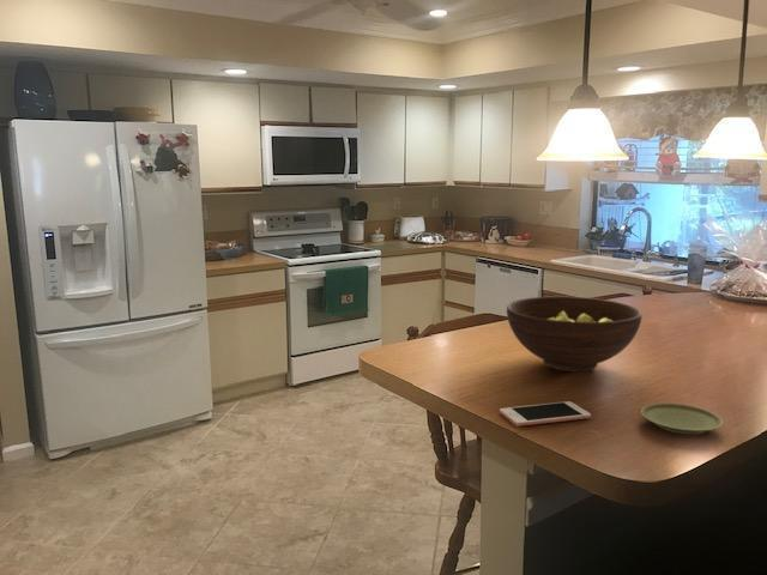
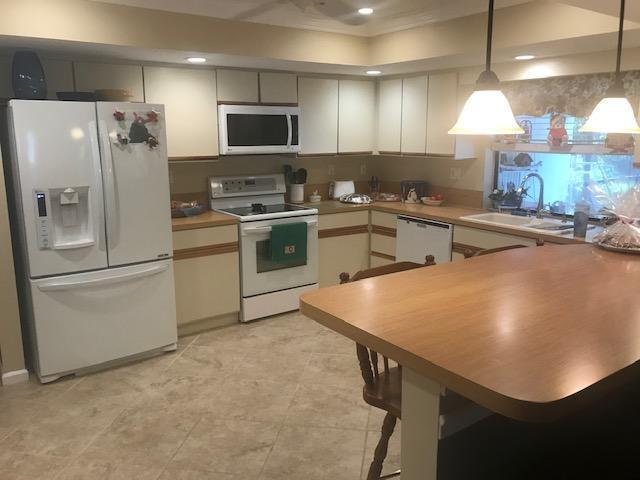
- cell phone [499,400,592,428]
- fruit bowl [506,296,644,373]
- plate [640,402,724,435]
